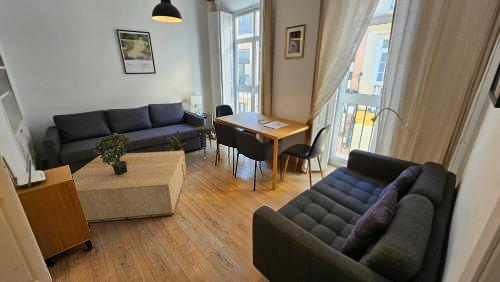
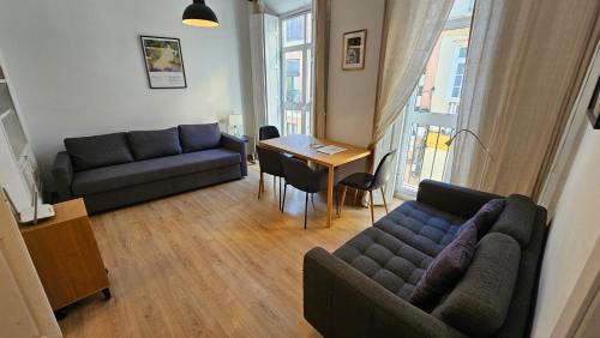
- coffee table [71,150,188,223]
- side table [193,124,218,156]
- house plant [161,127,188,151]
- potted plant [92,132,132,175]
